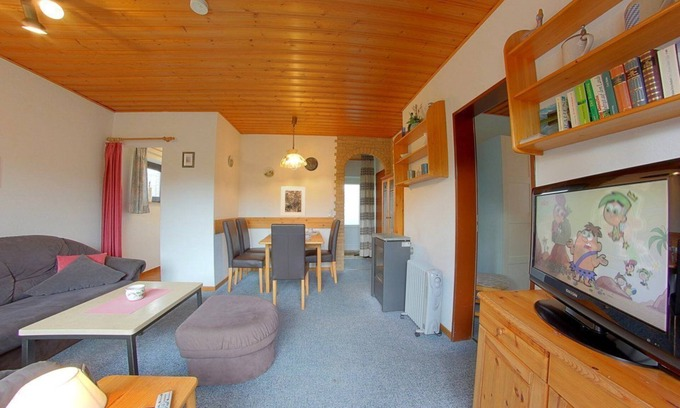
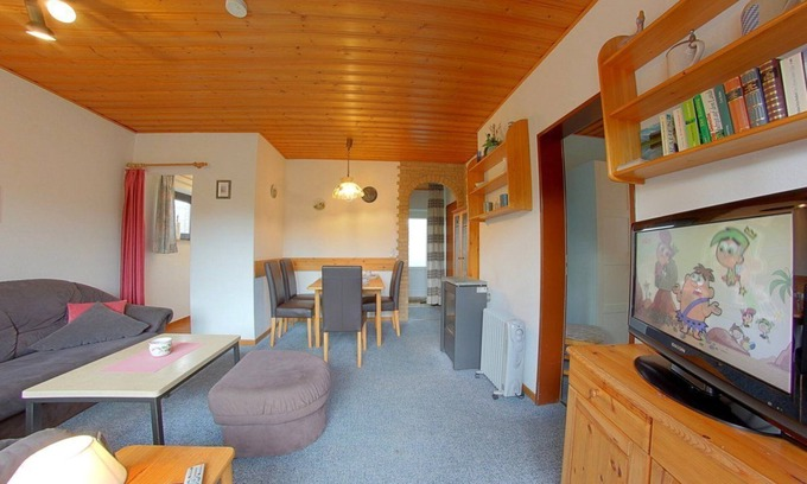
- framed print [280,185,307,217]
